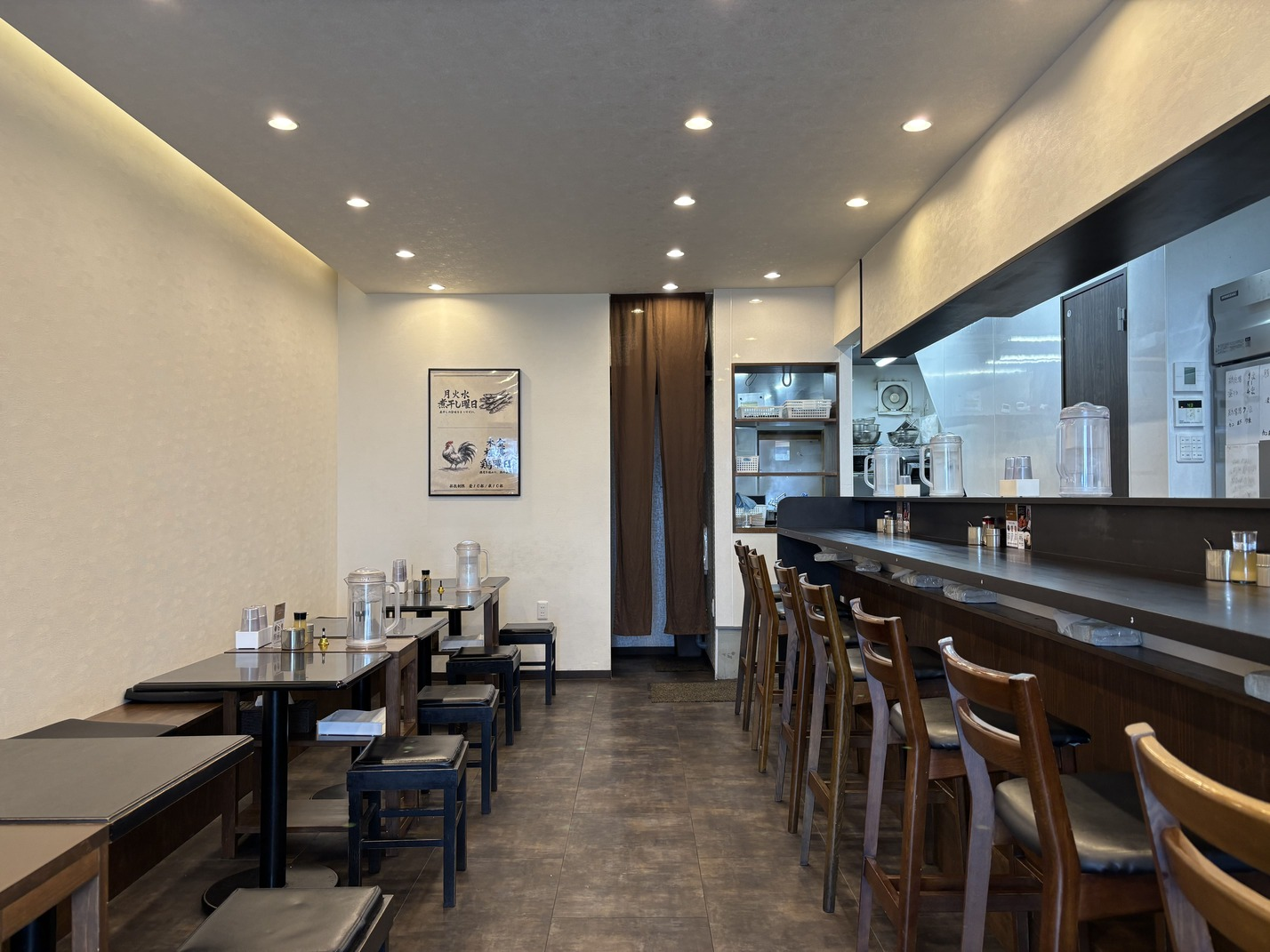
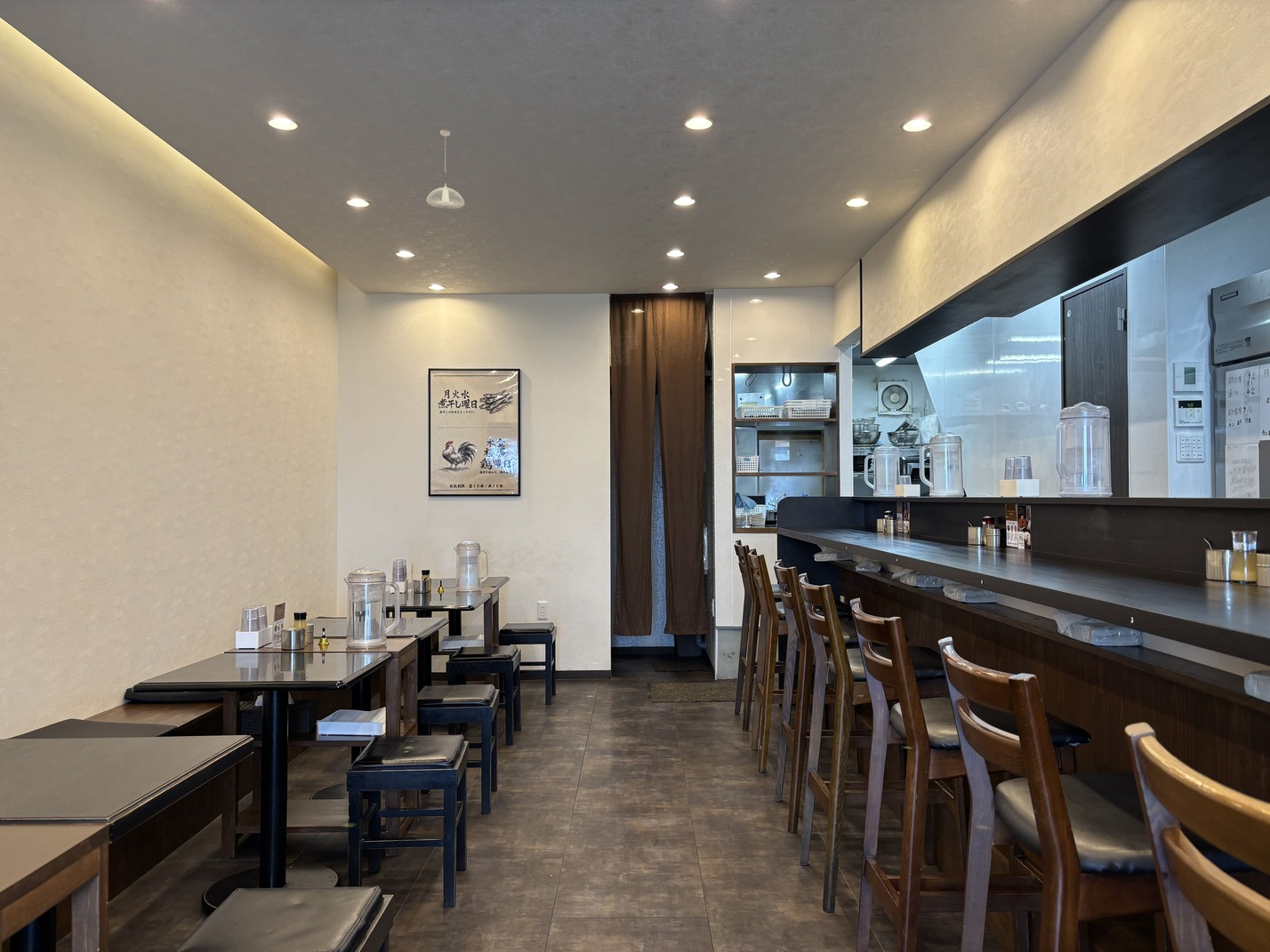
+ pendant light [426,129,465,210]
